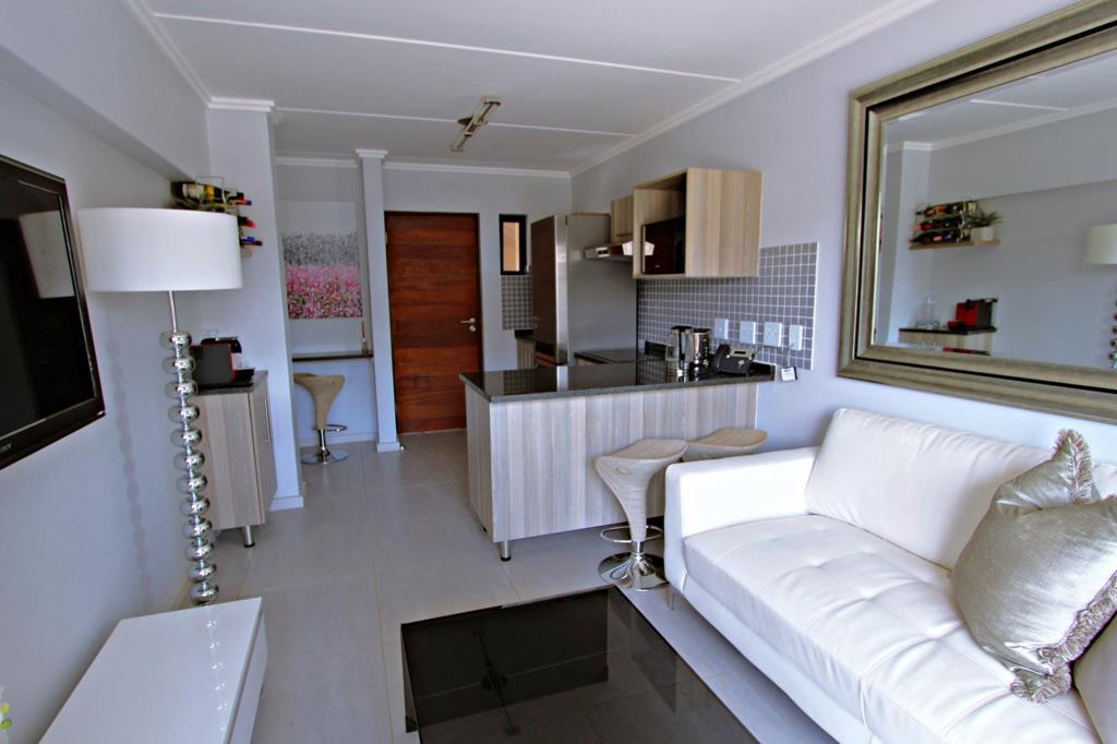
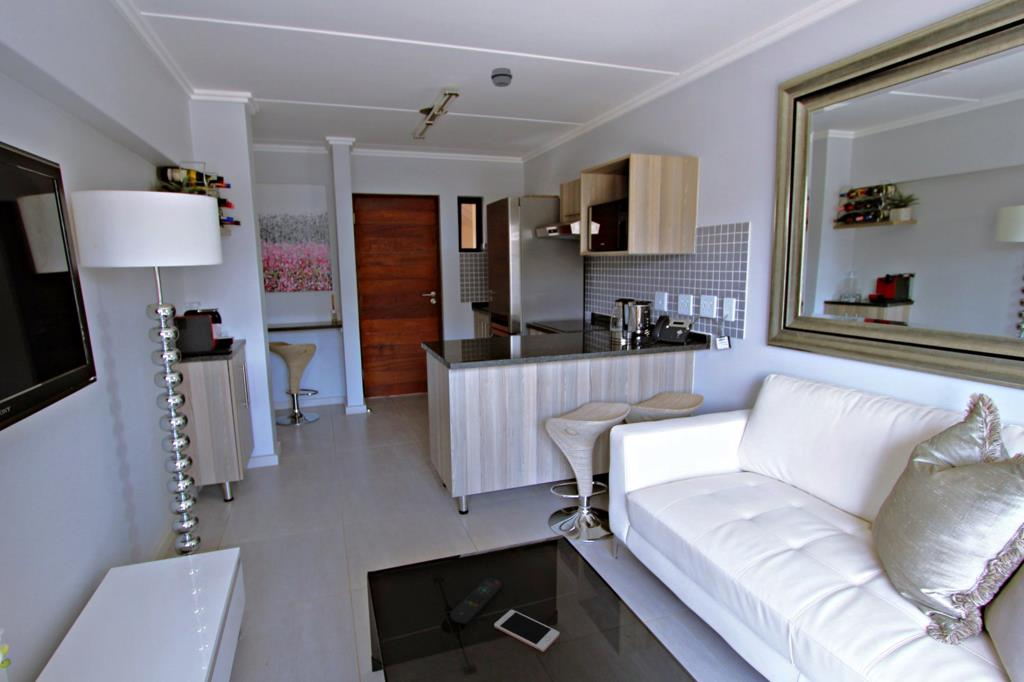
+ smoke detector [490,67,513,88]
+ remote control [449,577,503,625]
+ cell phone [493,609,560,653]
